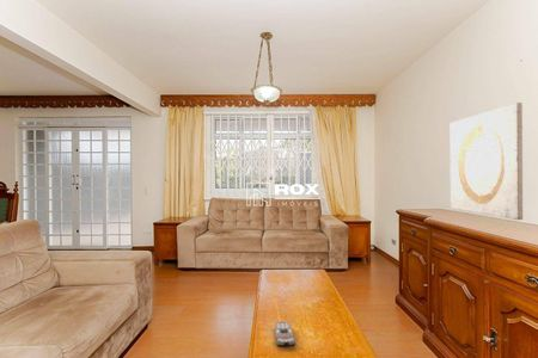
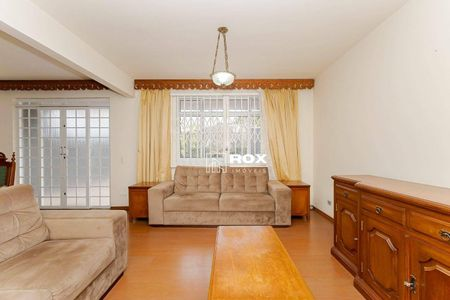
- wall art [450,101,524,221]
- remote control [274,321,296,347]
